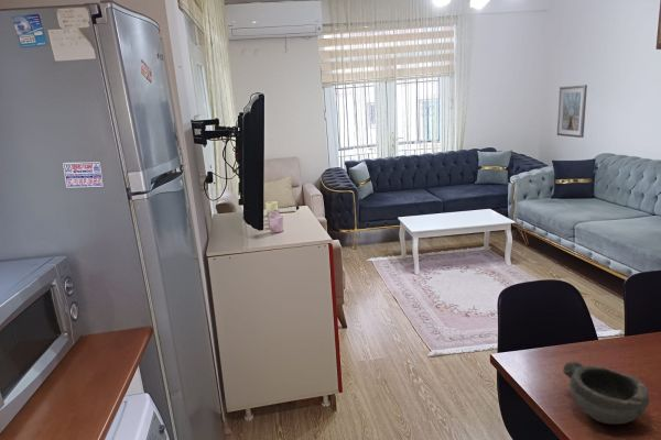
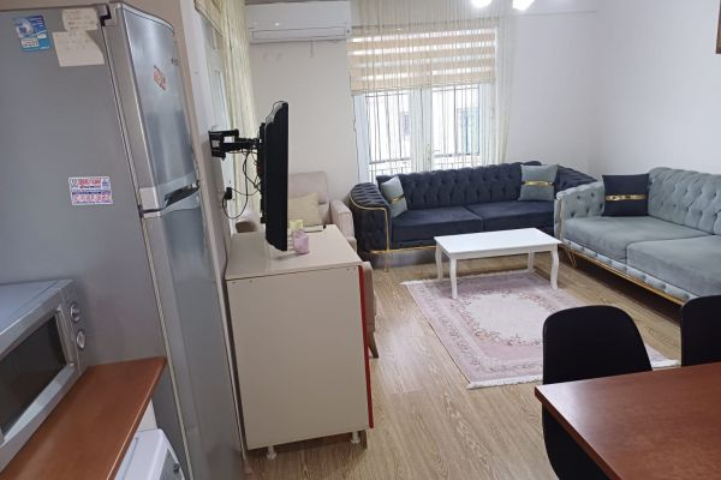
- bowl [562,361,650,426]
- picture frame [556,84,588,139]
